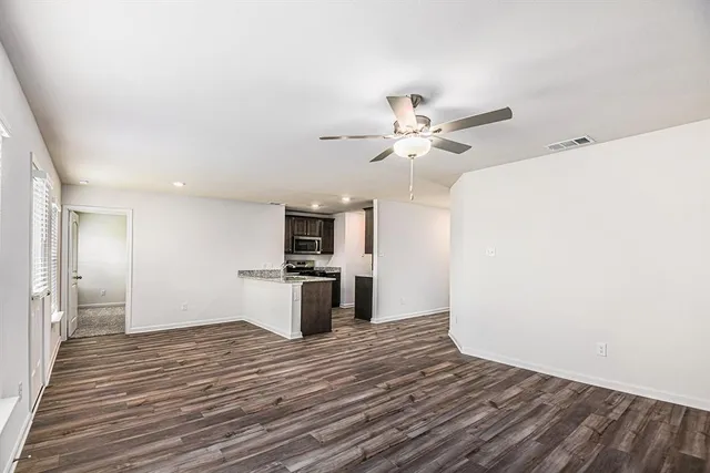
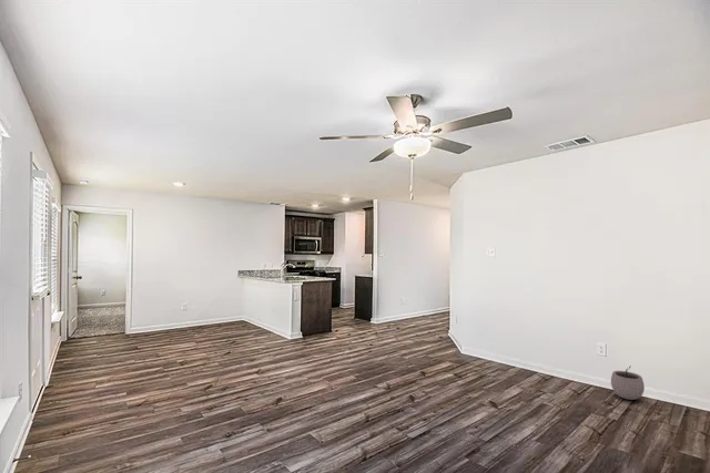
+ plant pot [610,364,646,401]
